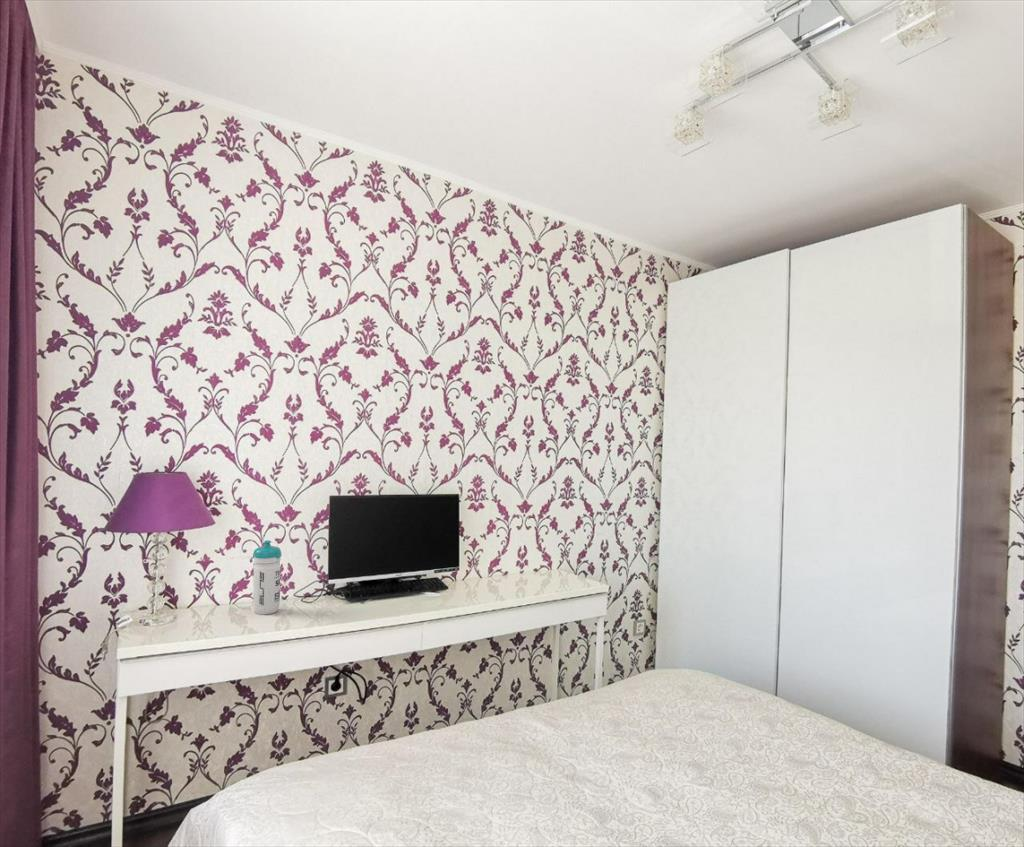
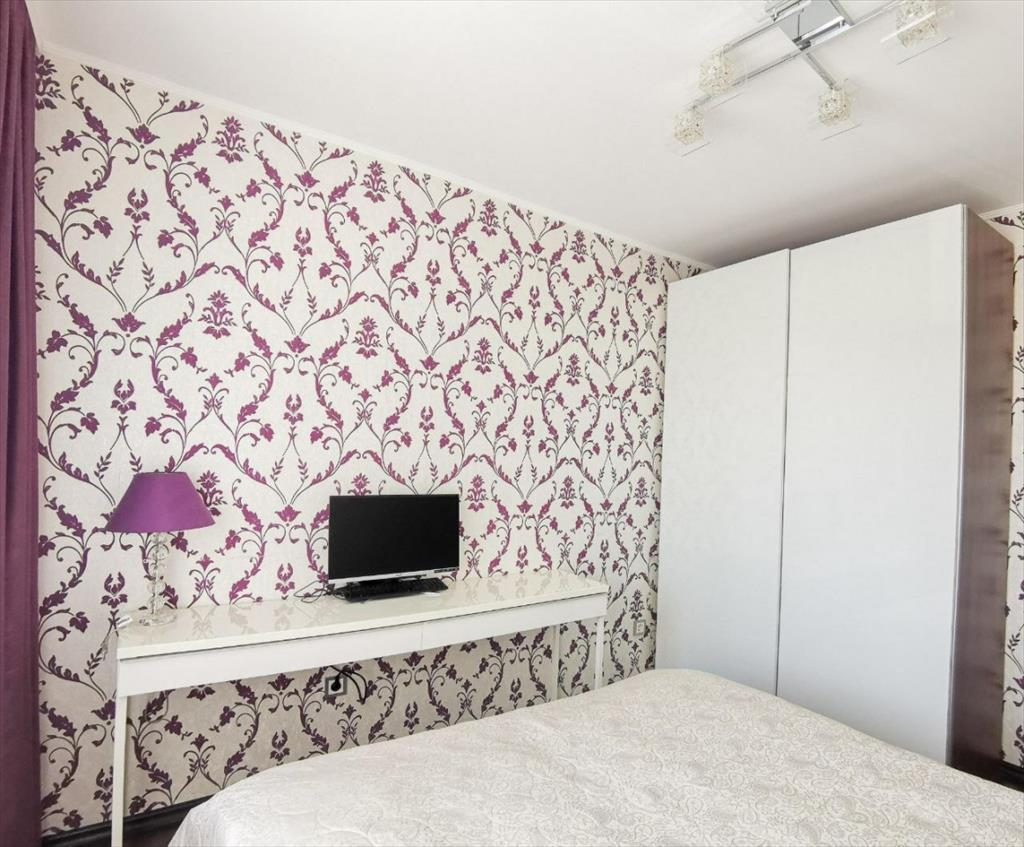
- water bottle [252,539,283,616]
